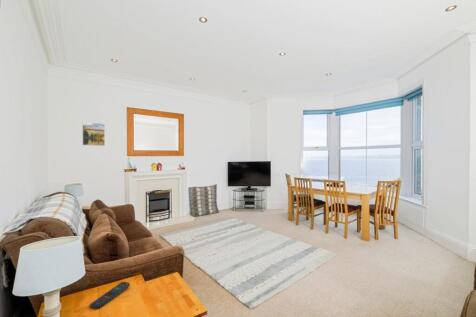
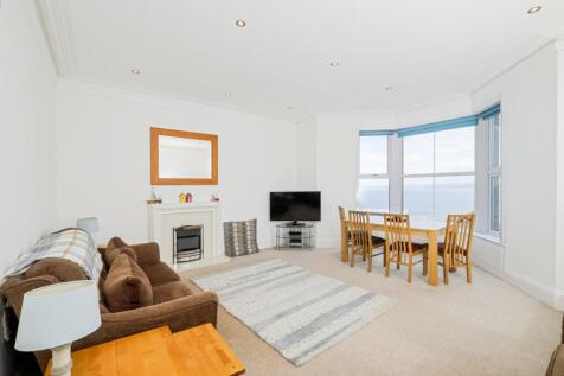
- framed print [81,121,106,147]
- remote control [89,281,131,310]
